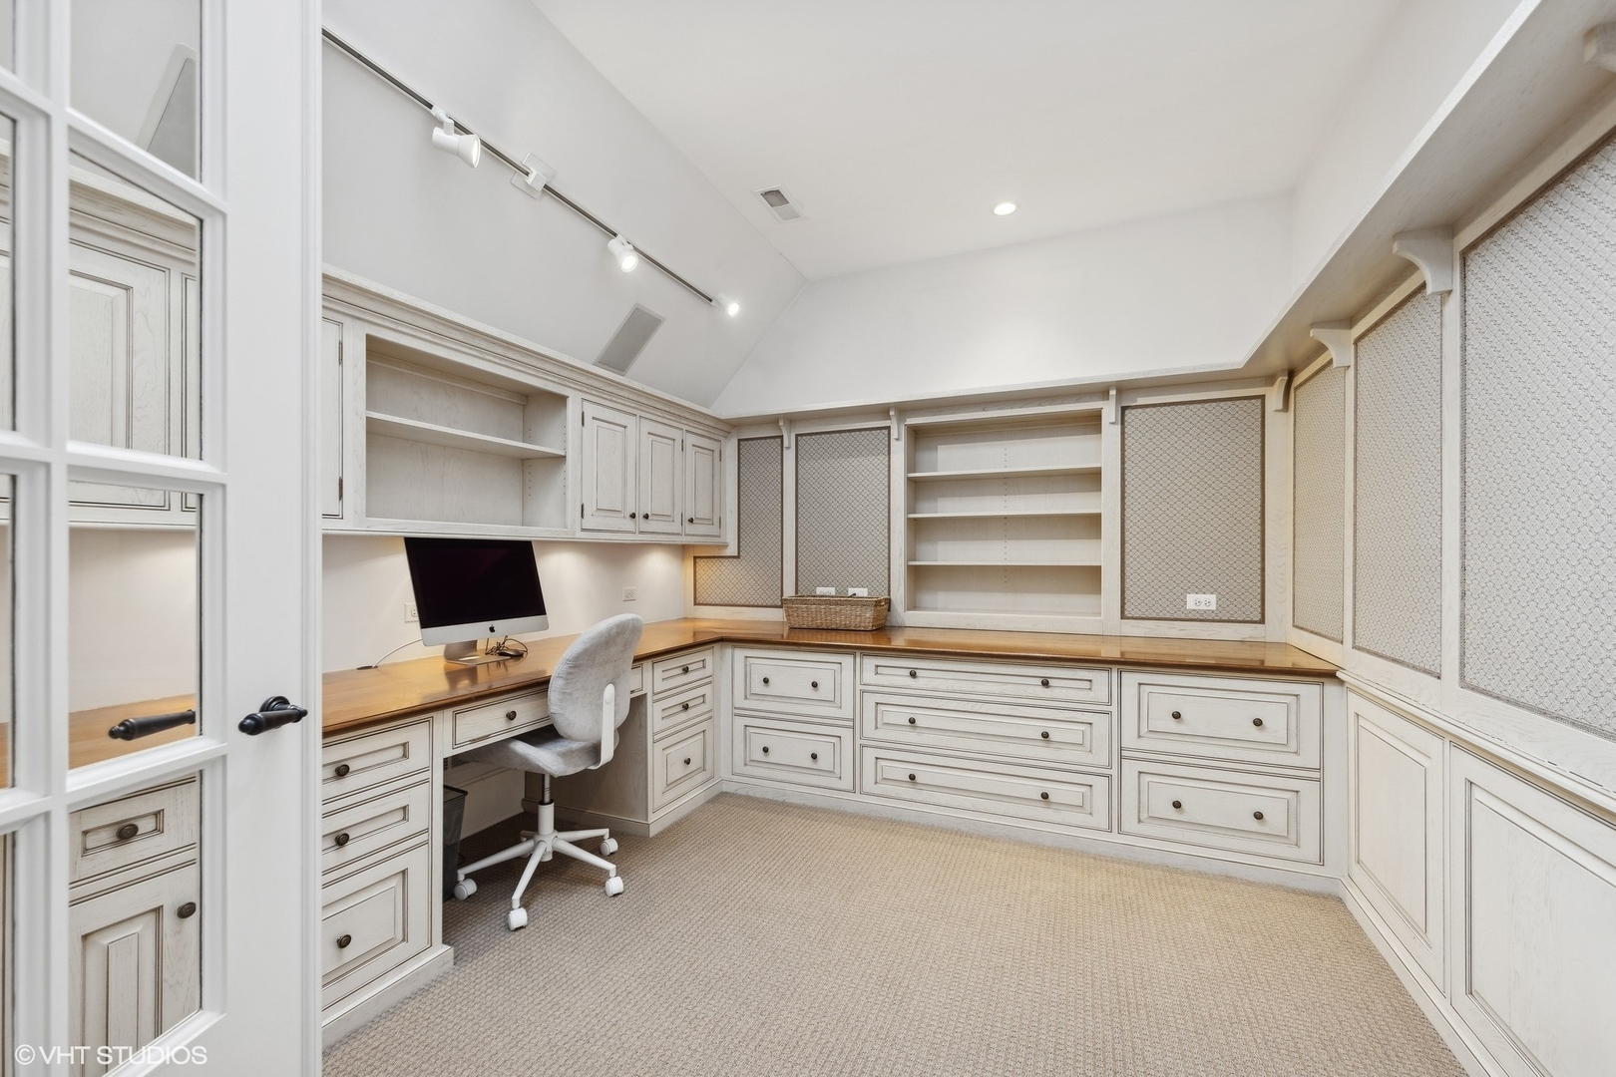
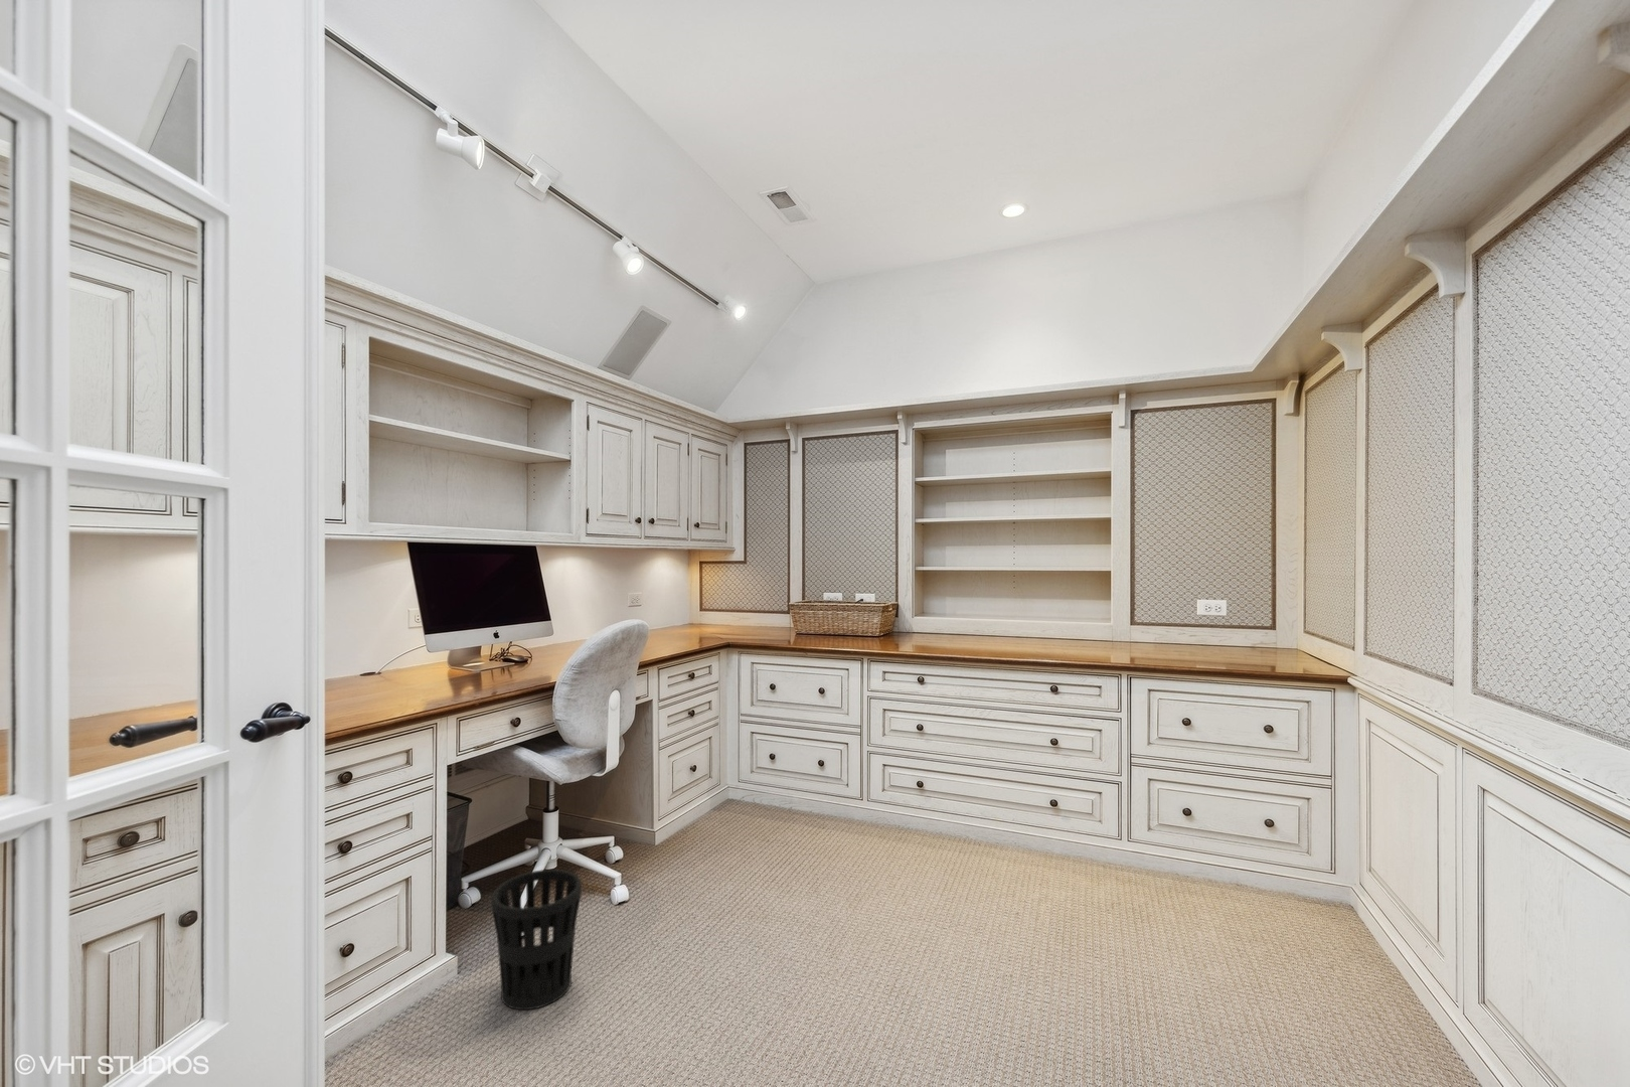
+ wastebasket [490,869,582,1011]
